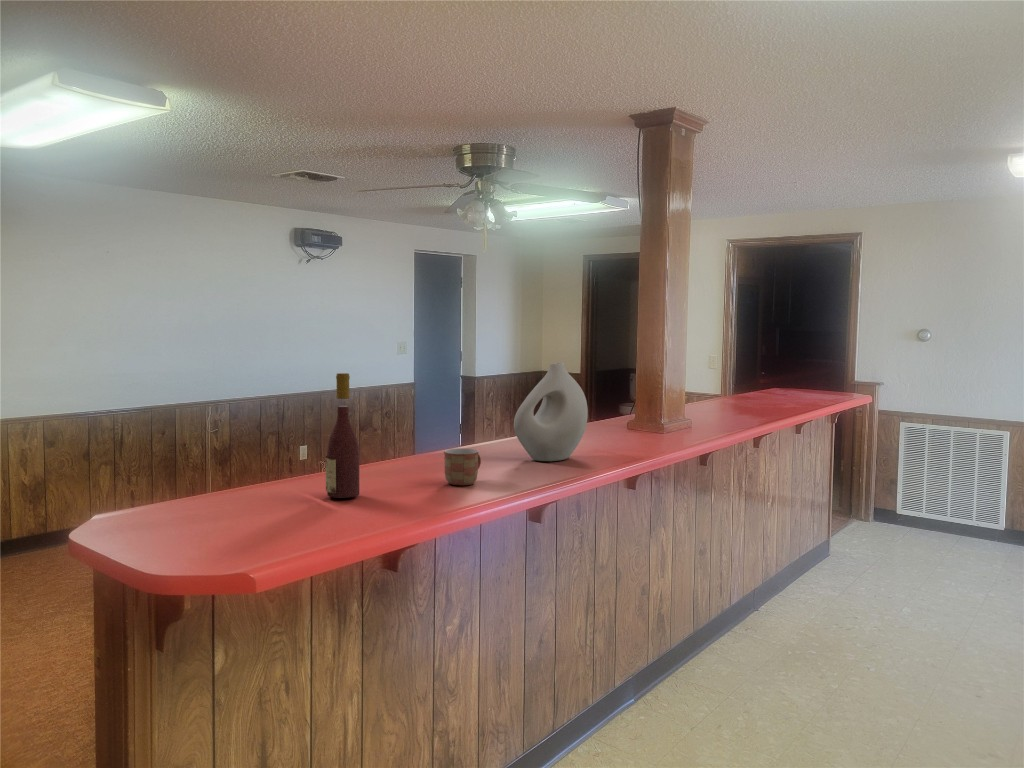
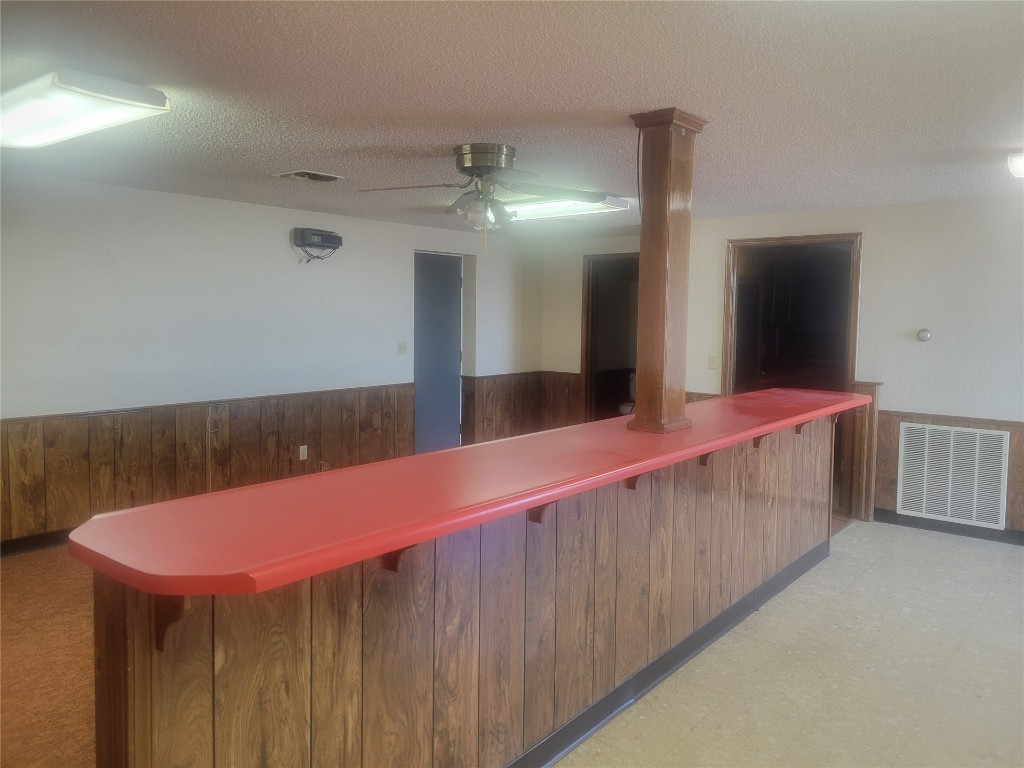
- vase [513,362,589,462]
- mug [443,448,482,486]
- wine bottle [325,372,360,499]
